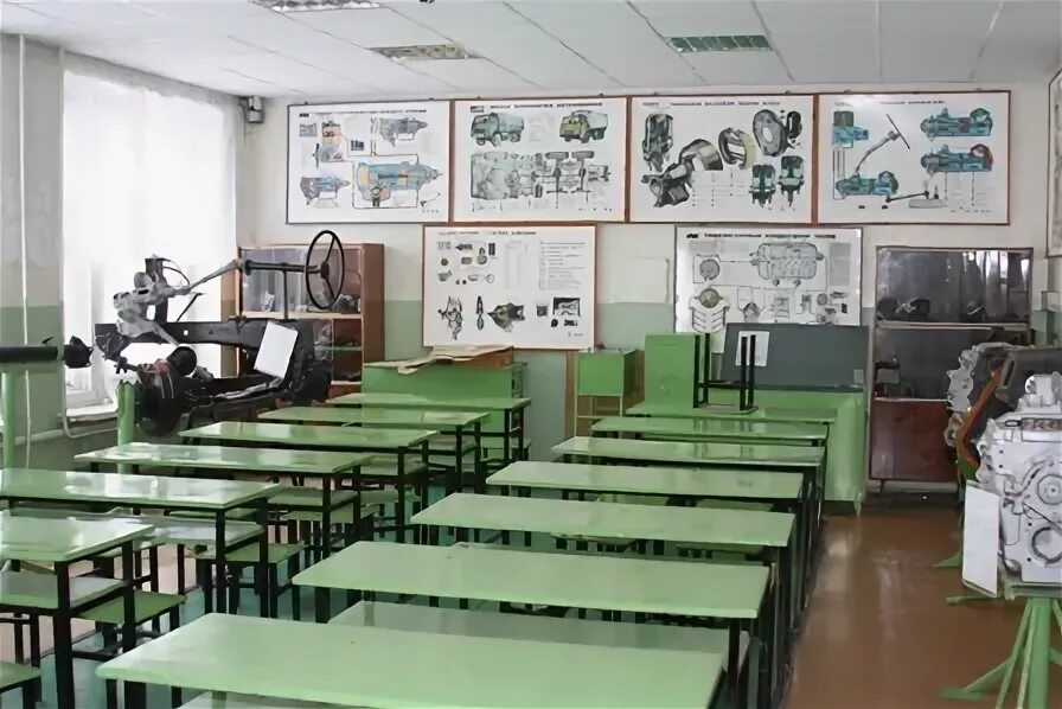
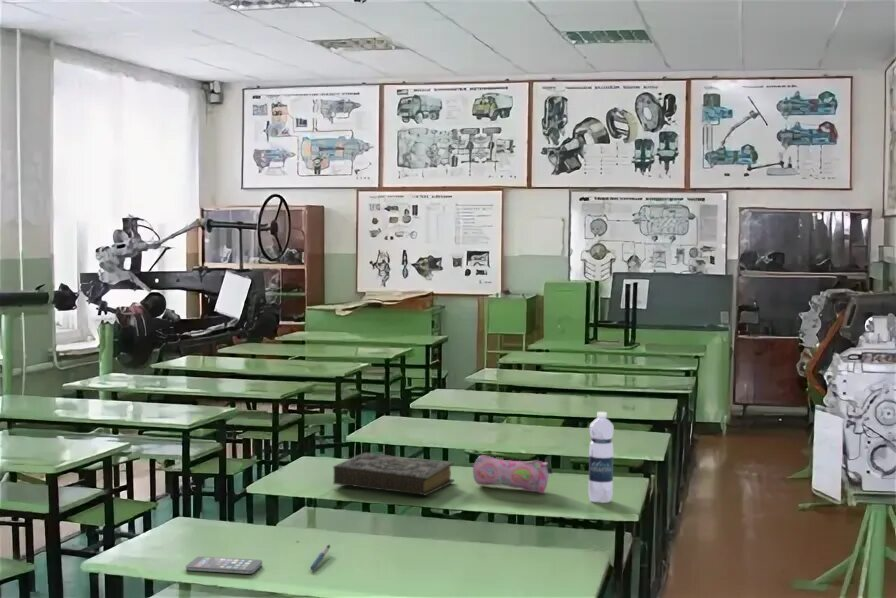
+ pen [309,544,331,571]
+ water bottle [587,411,615,504]
+ book [332,452,455,496]
+ smartphone [185,556,263,575]
+ pencil case [472,454,553,494]
